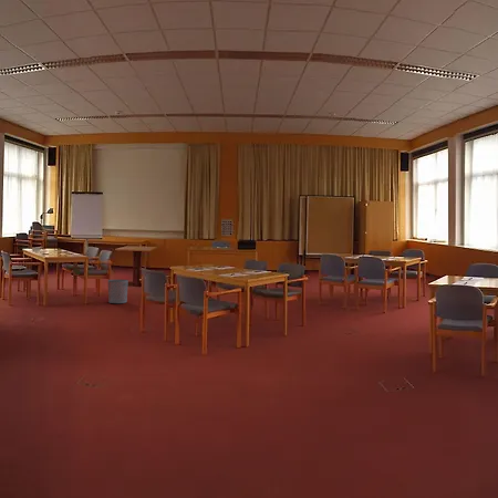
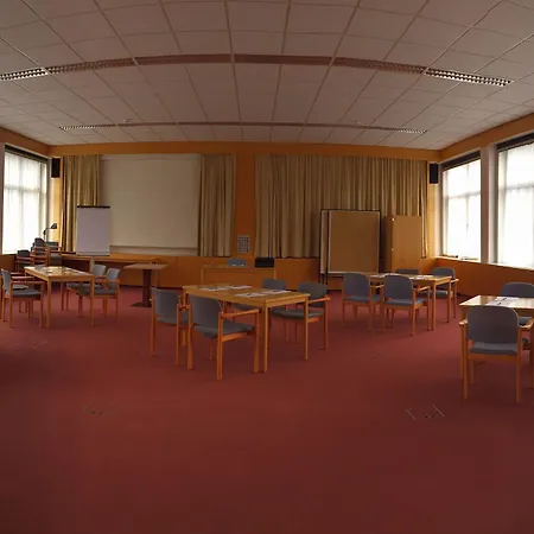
- waste bin [107,279,129,304]
